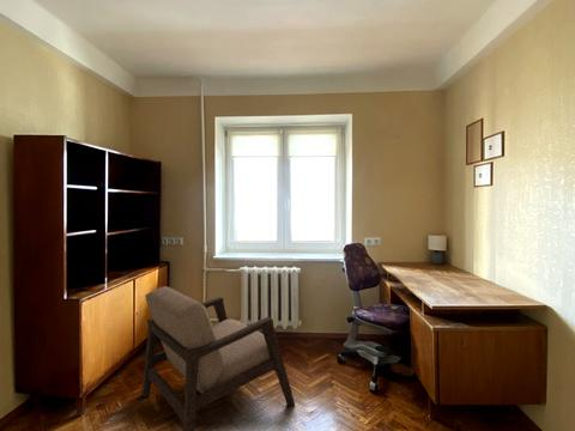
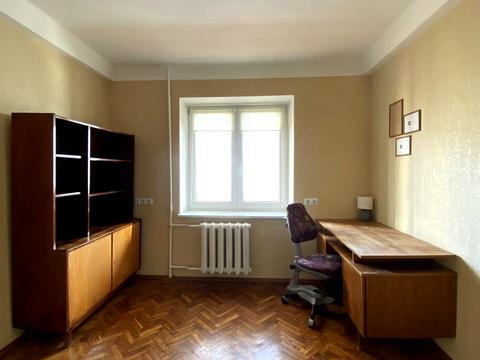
- armchair [141,285,296,431]
